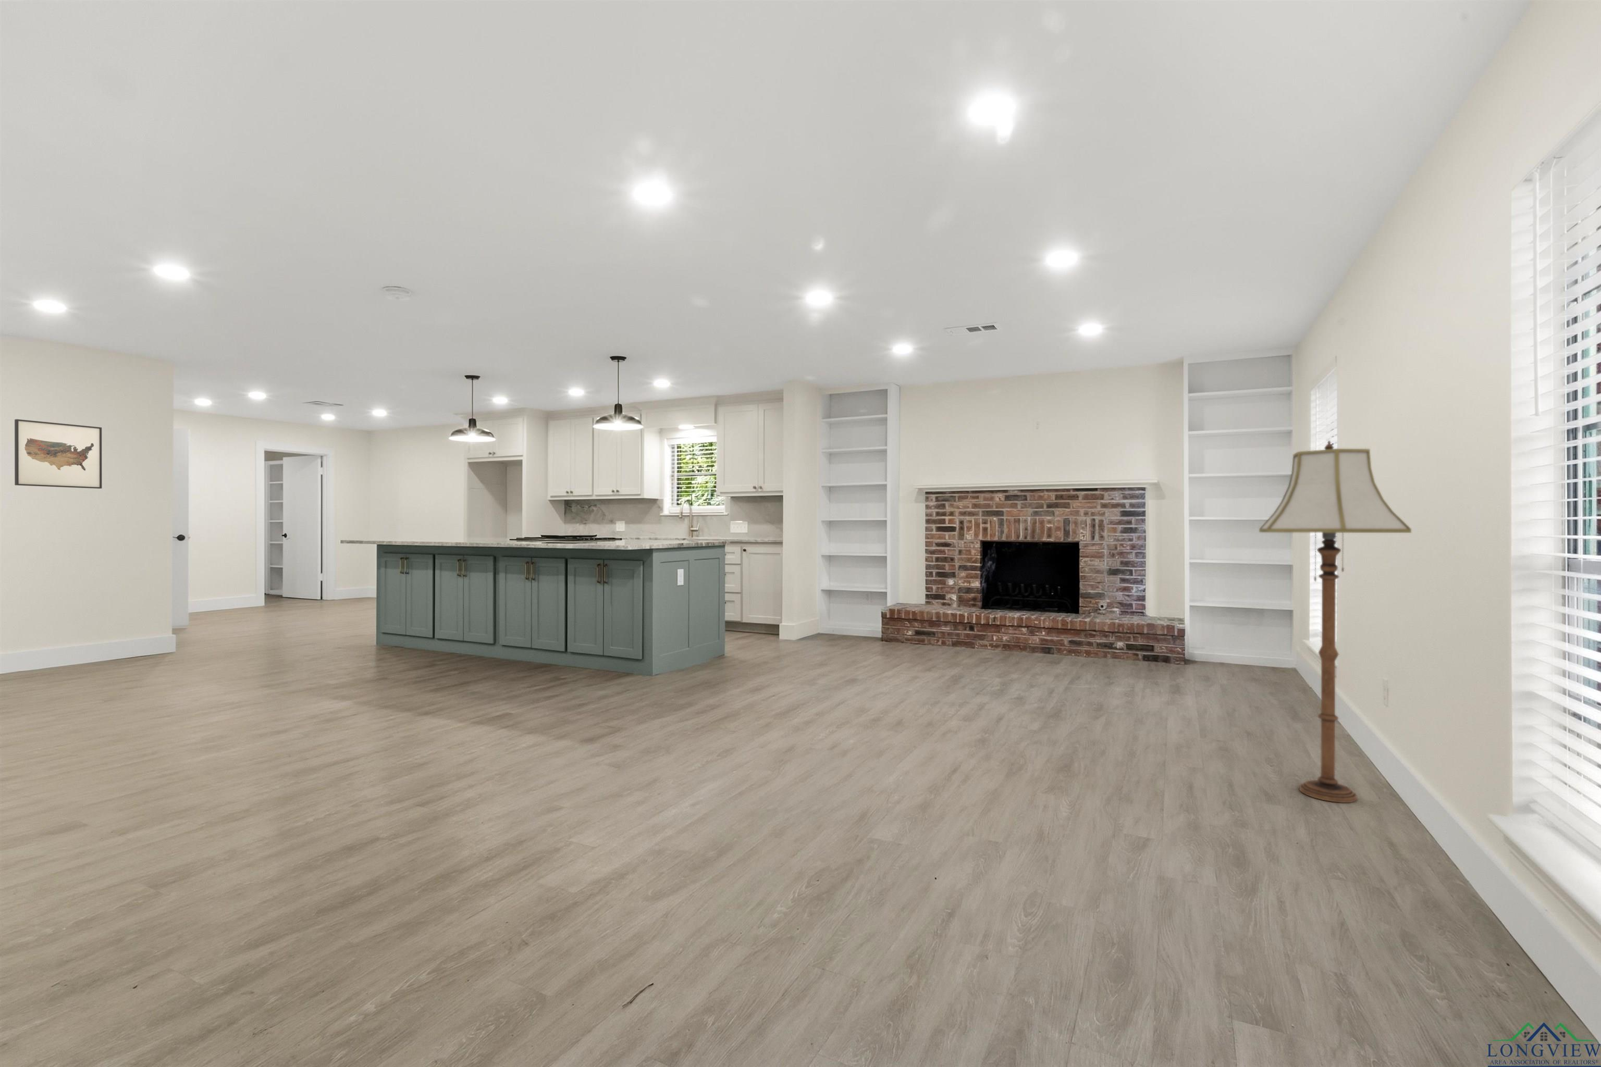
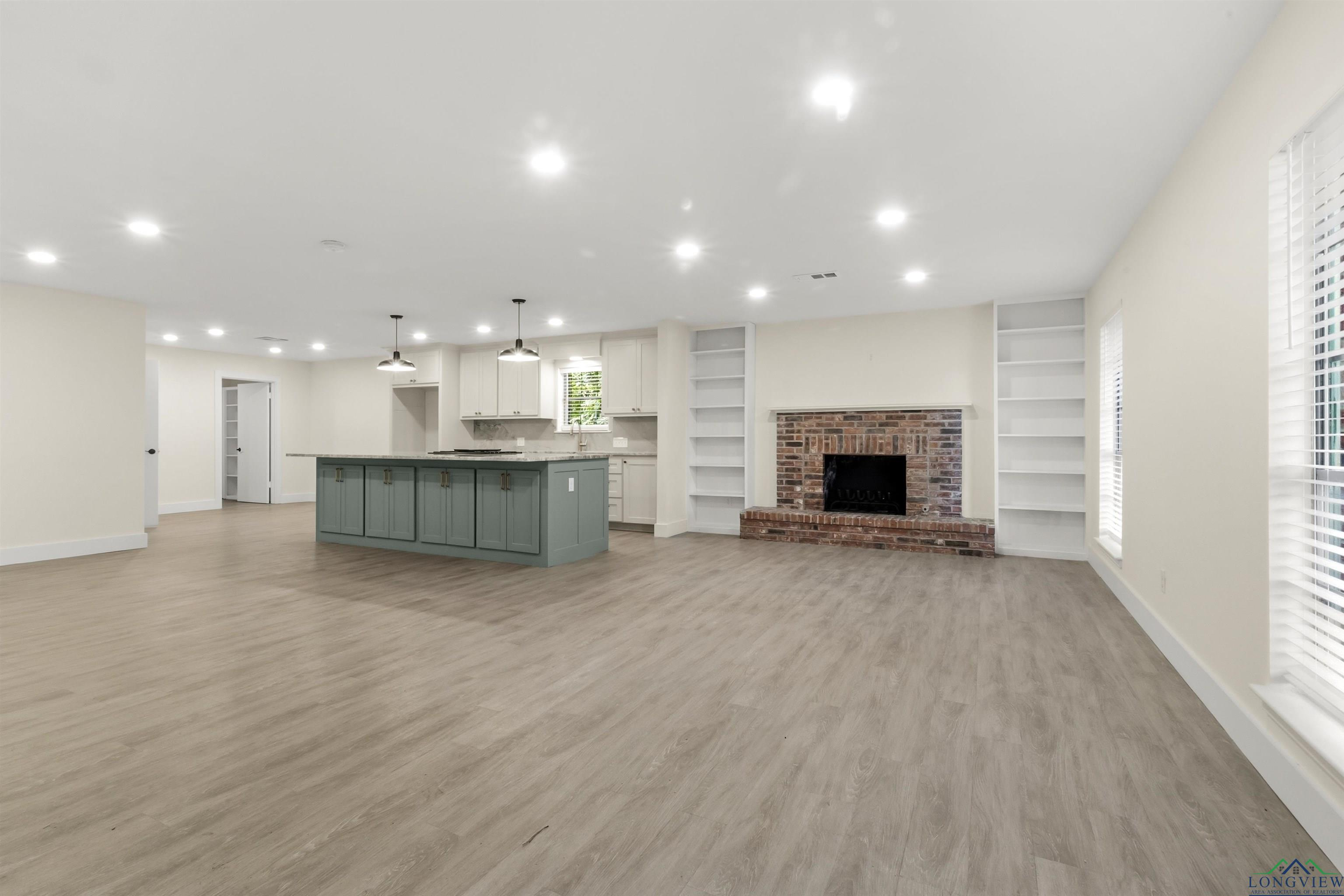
- wall art [14,419,102,489]
- floor lamp [1259,439,1412,803]
